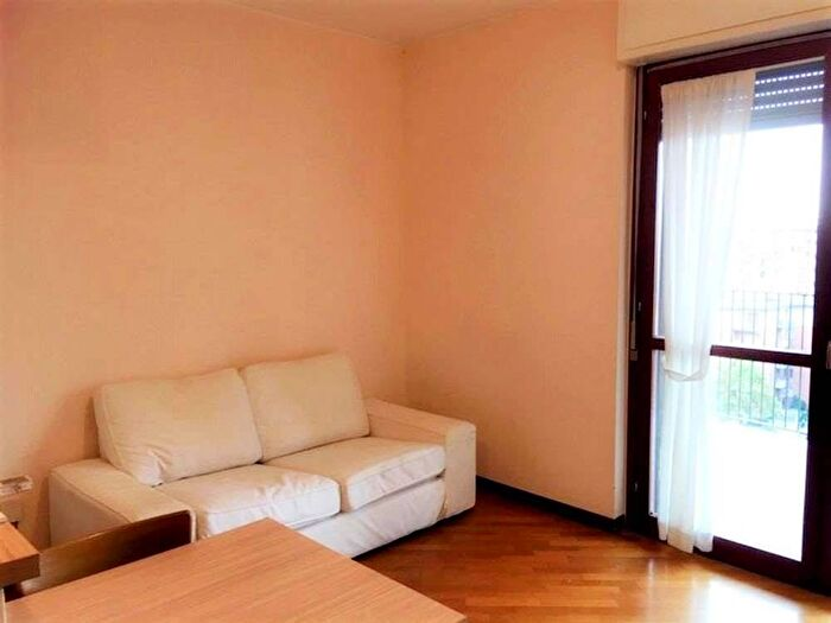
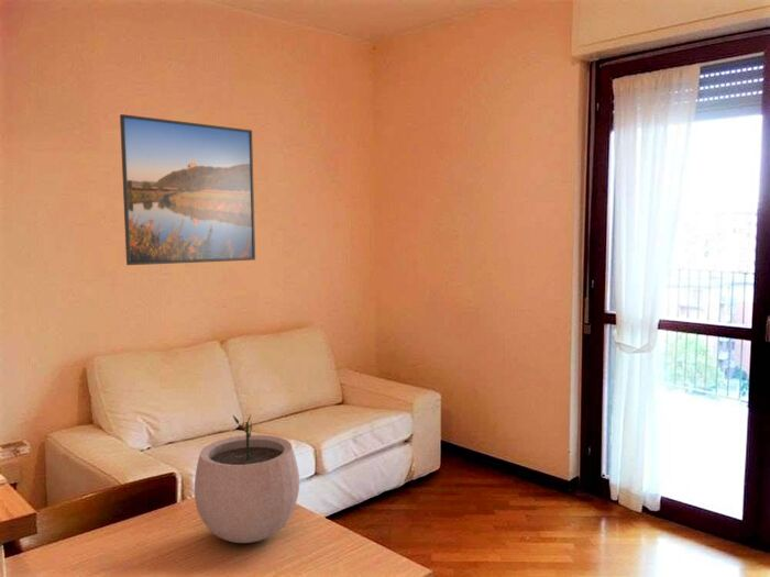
+ plant pot [194,412,300,544]
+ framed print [119,113,256,266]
